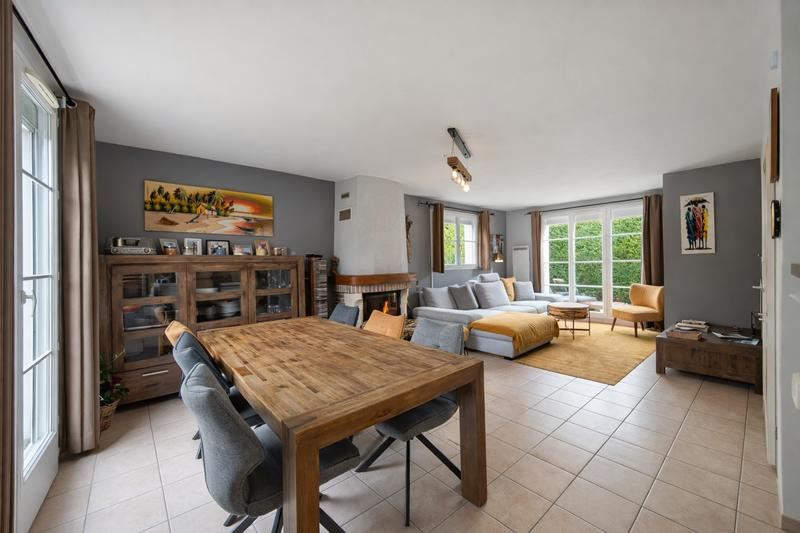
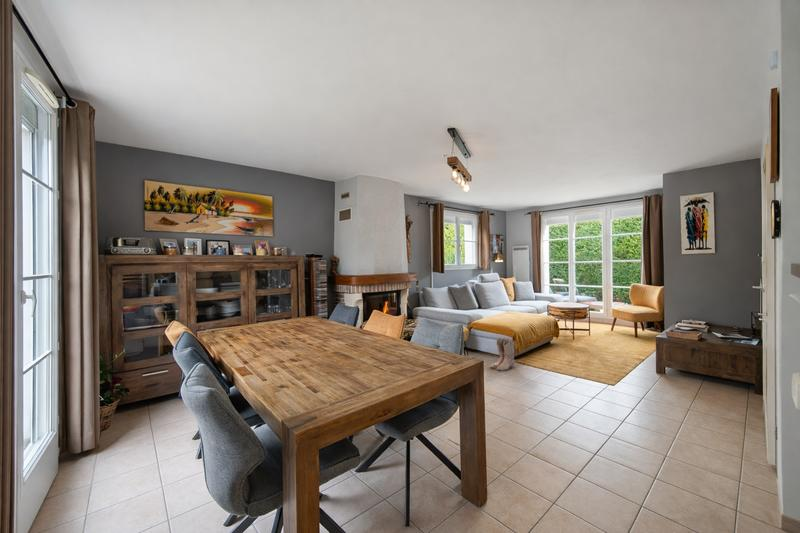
+ boots [489,337,516,371]
